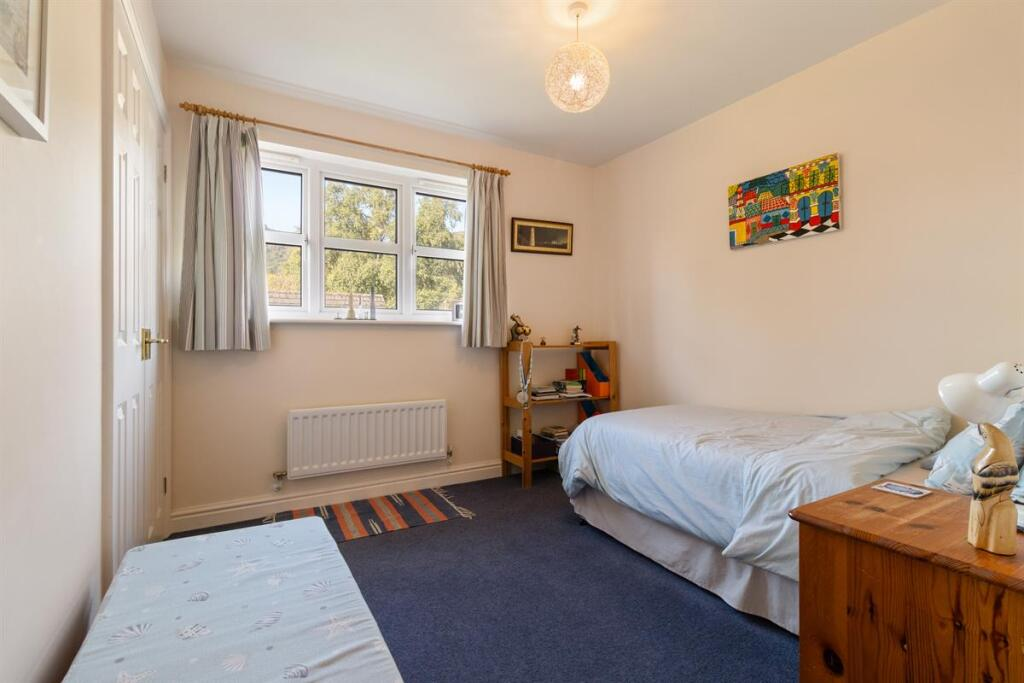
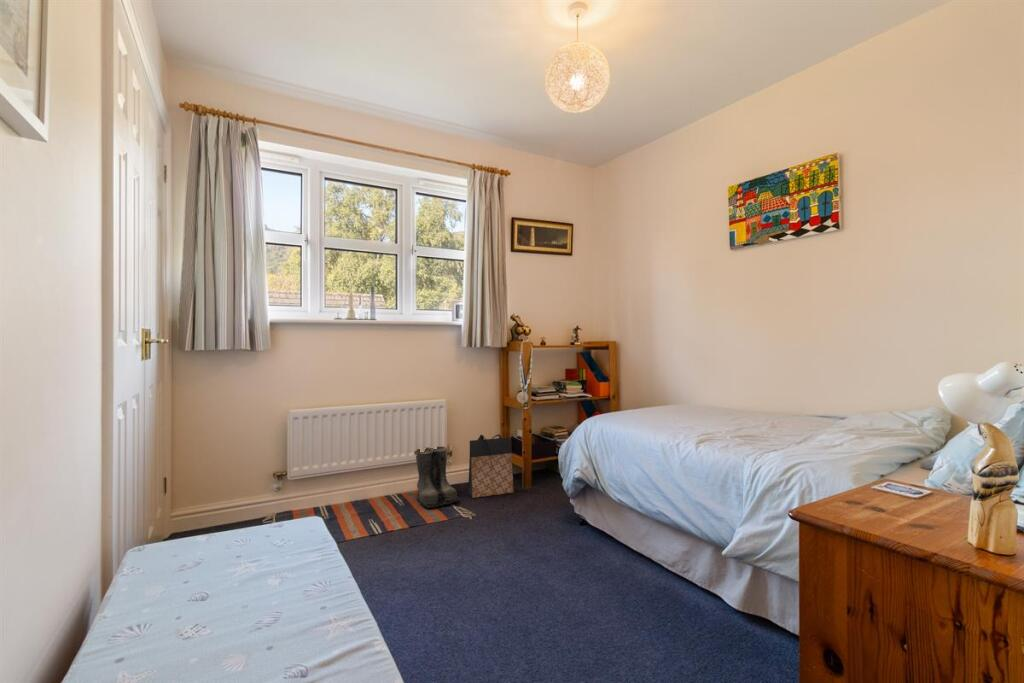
+ bag [467,433,515,499]
+ boots [413,445,461,509]
